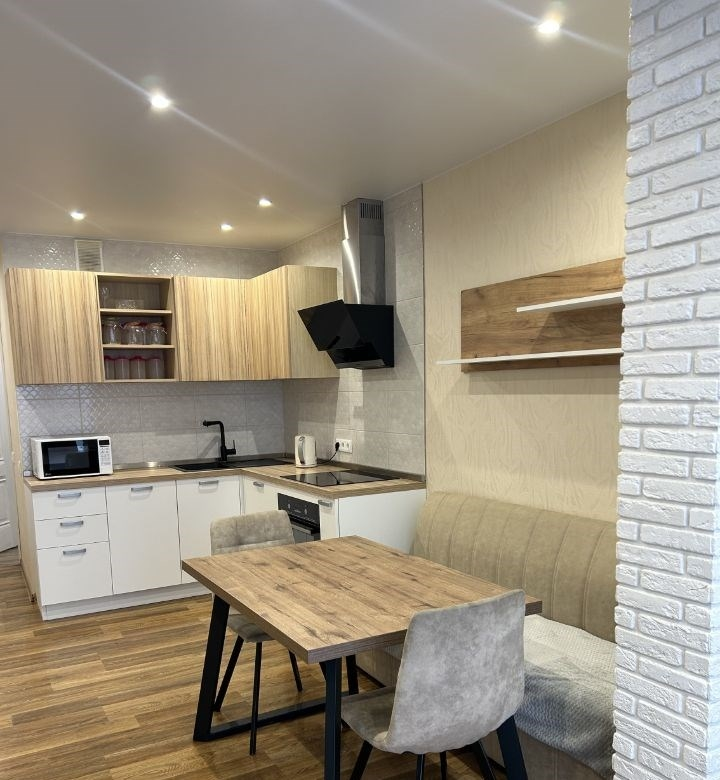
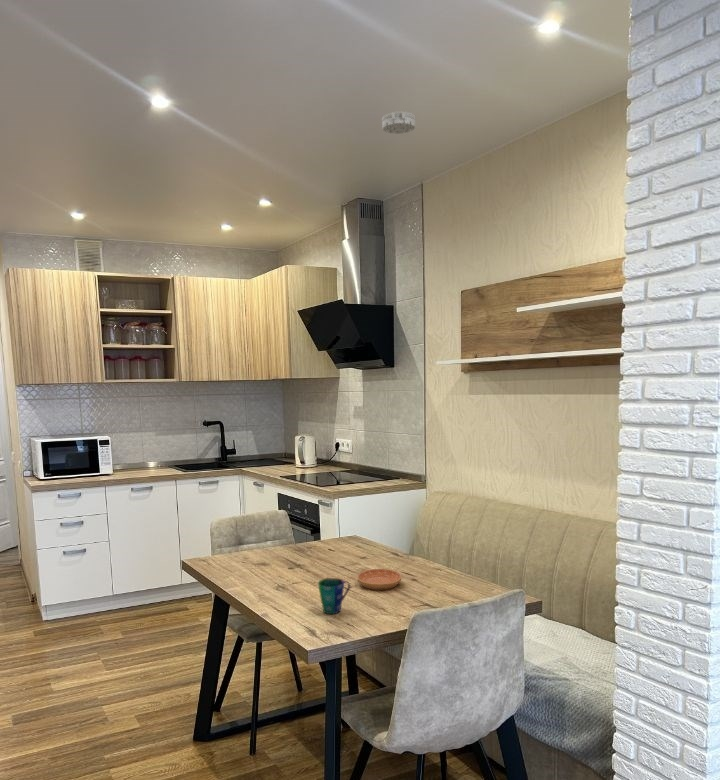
+ smoke detector [381,110,416,135]
+ cup [317,577,351,615]
+ saucer [356,568,403,591]
